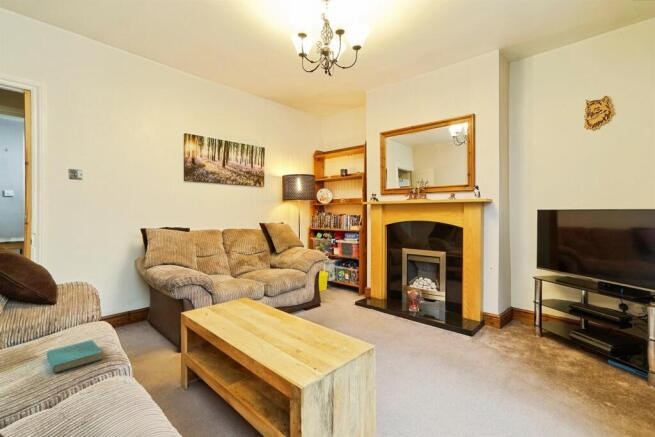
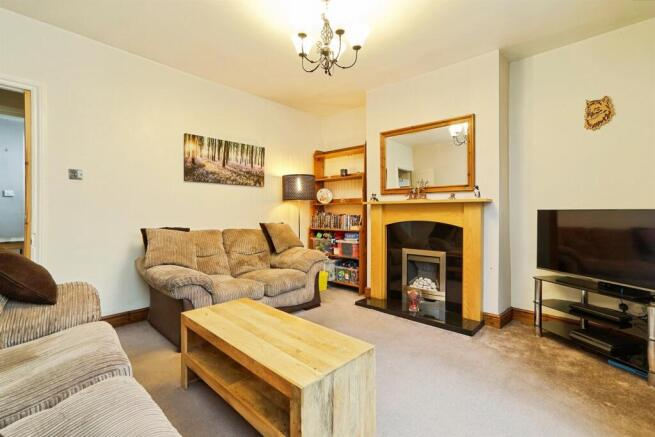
- book [46,339,103,374]
